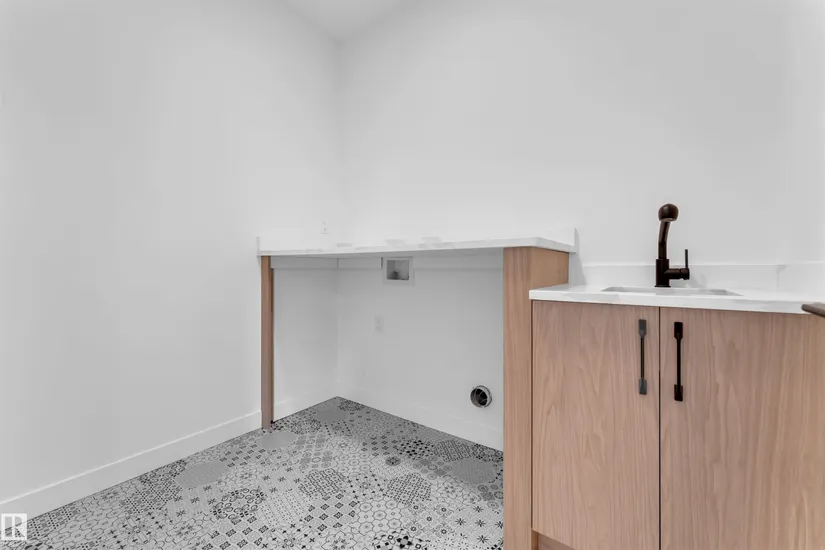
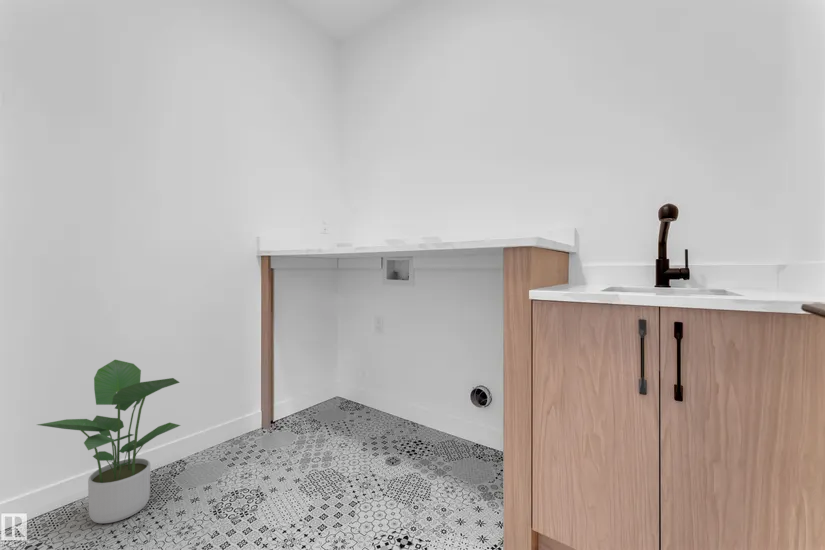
+ potted plant [37,359,182,524]
